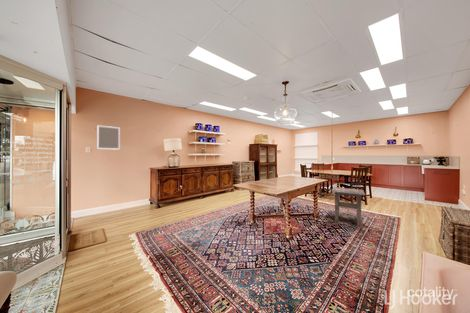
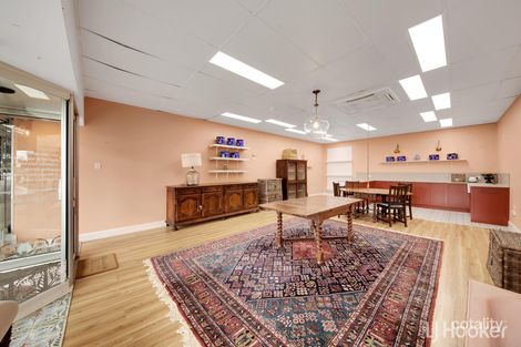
- side table [331,186,366,227]
- home mirror [96,124,121,151]
